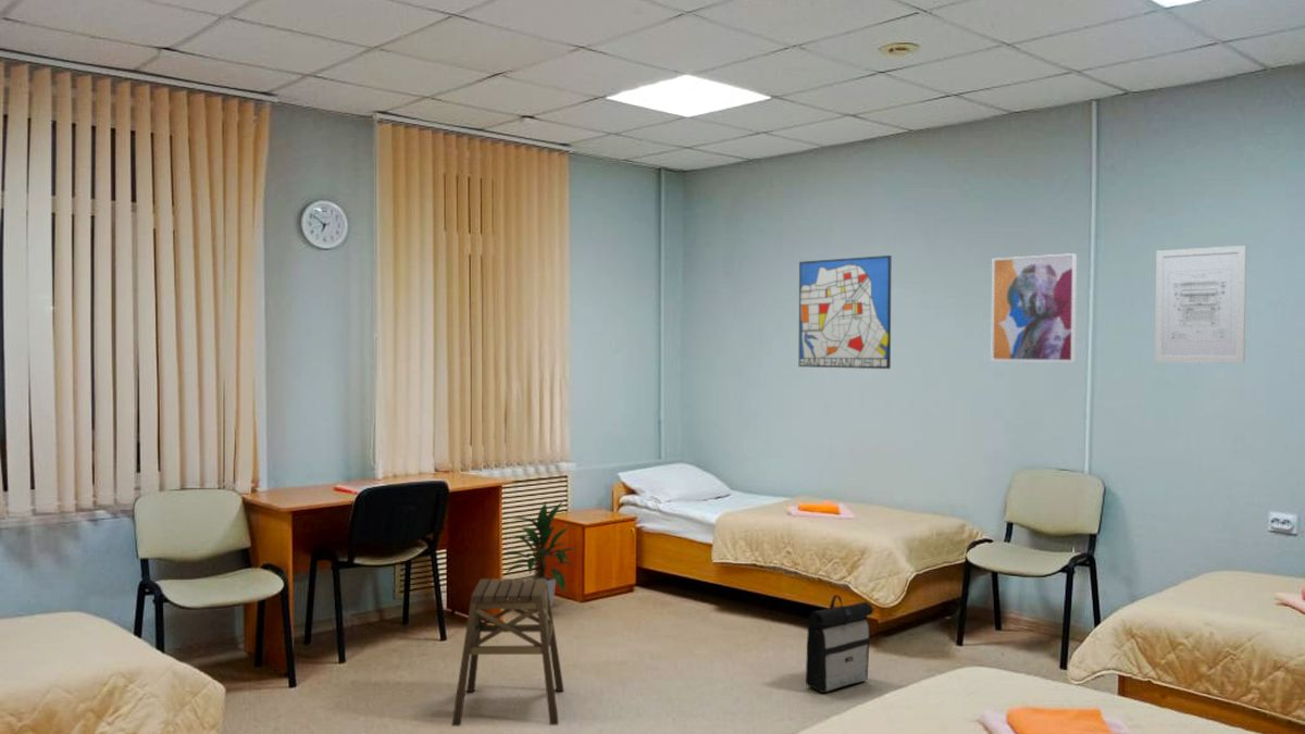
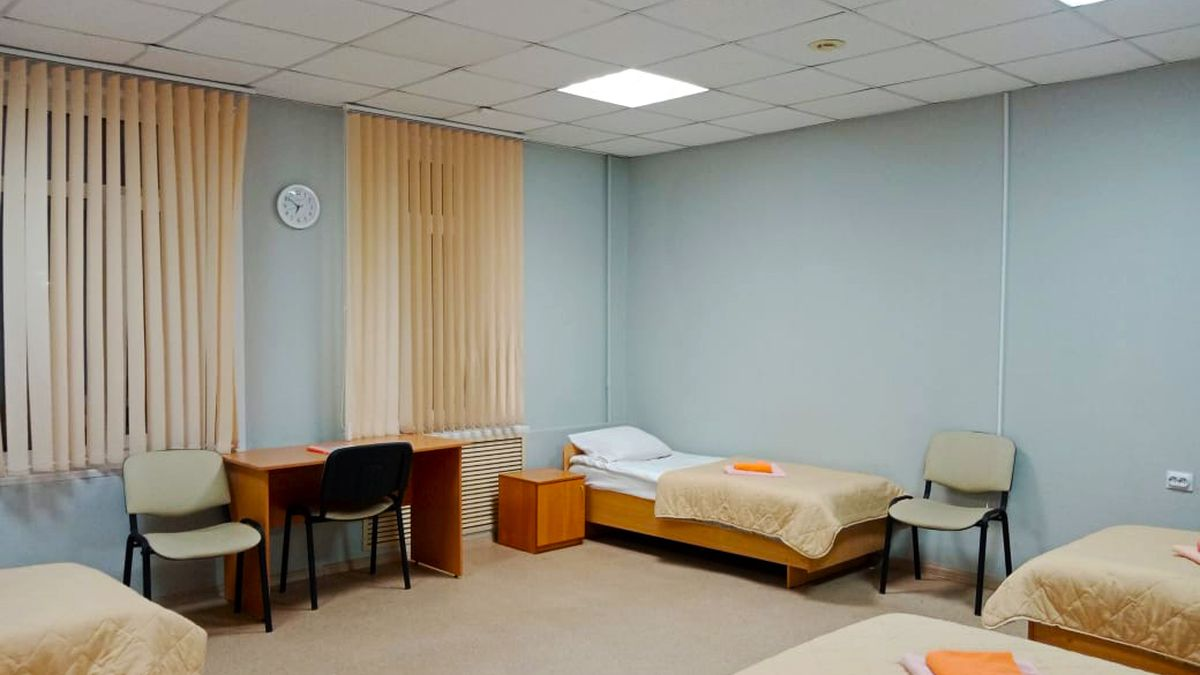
- indoor plant [501,501,581,608]
- stool [450,577,564,727]
- wall art [1154,245,1247,364]
- wall art [798,254,893,370]
- backpack [805,594,874,694]
- wall art [990,252,1078,363]
